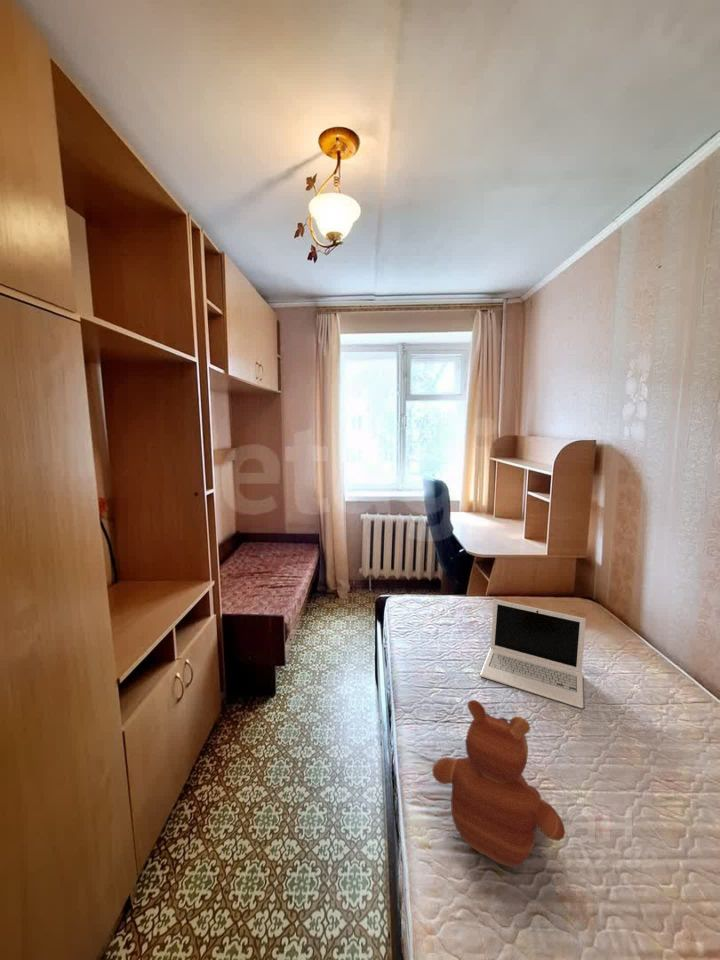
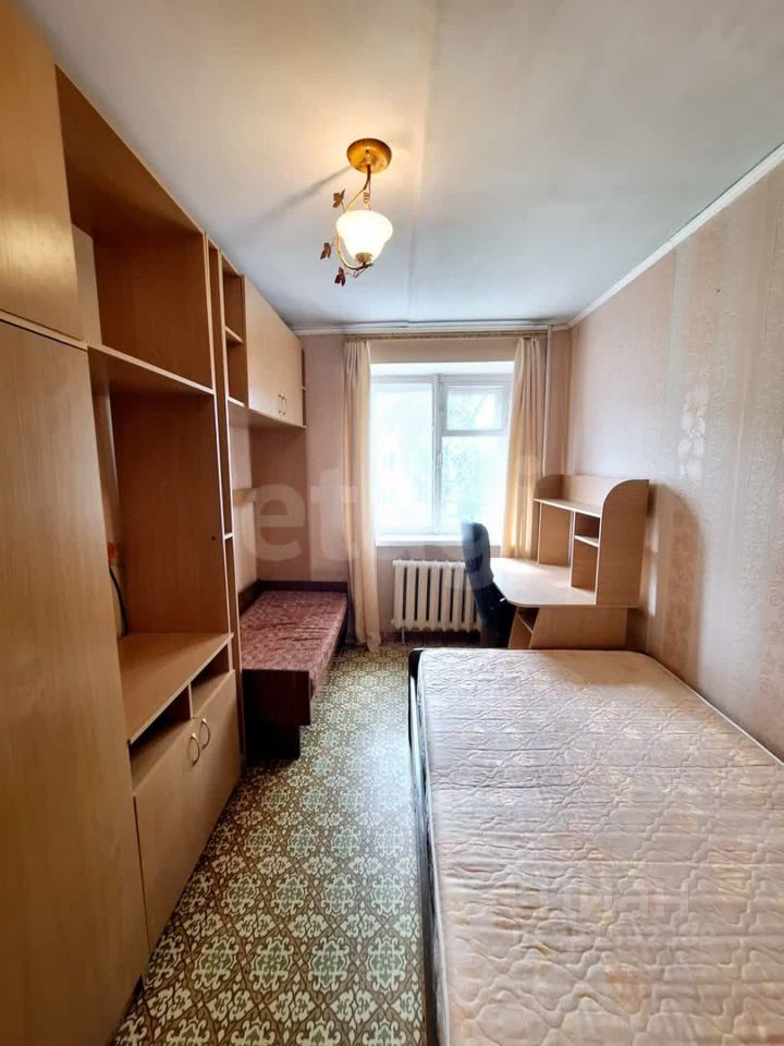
- laptop [479,598,587,709]
- teddy bear [431,699,566,868]
